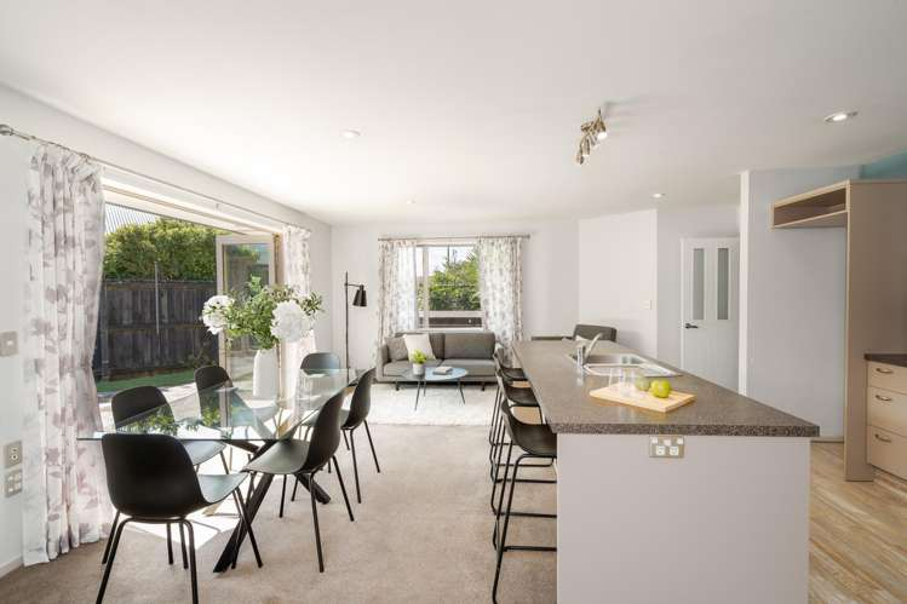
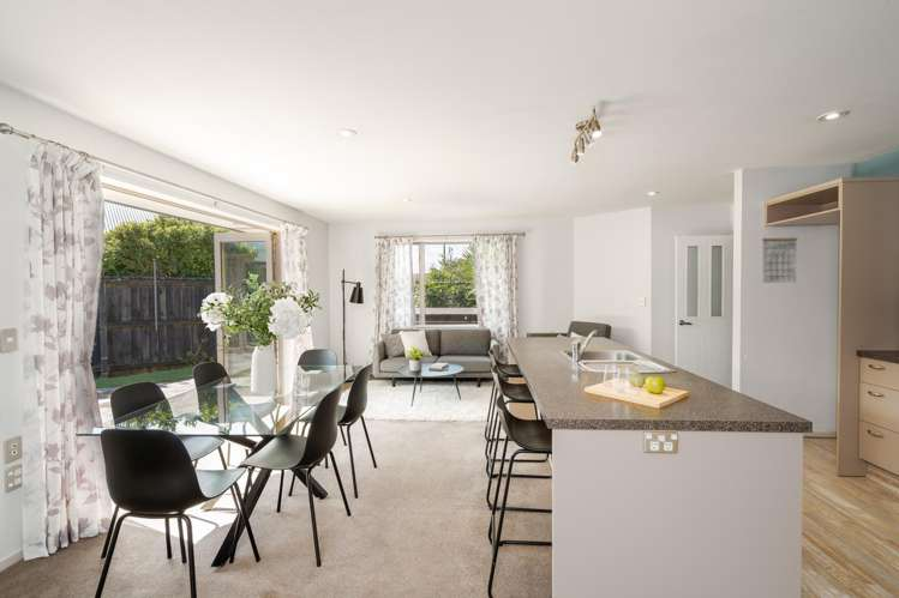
+ calendar [761,226,798,284]
